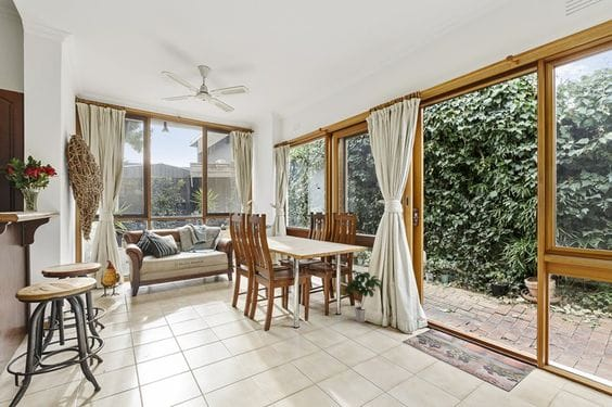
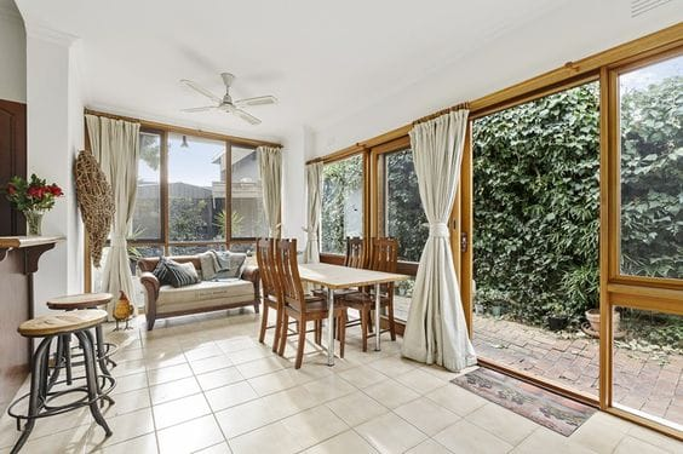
- potted plant [342,269,382,323]
